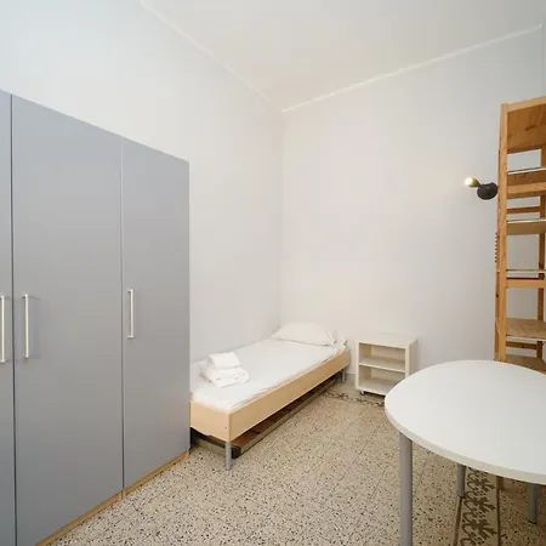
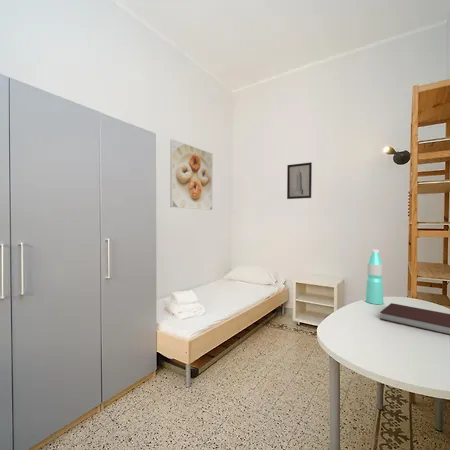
+ wall art [286,161,313,200]
+ notebook [379,302,450,336]
+ water bottle [365,249,384,305]
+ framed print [169,138,214,211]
